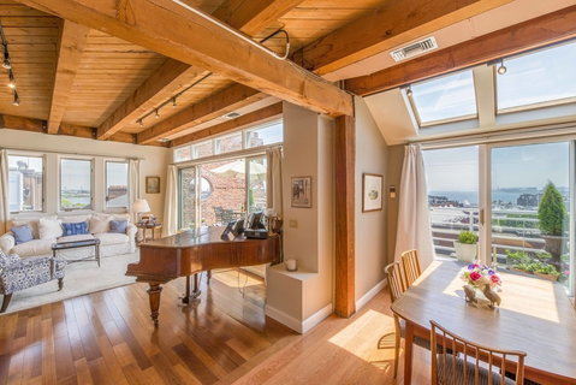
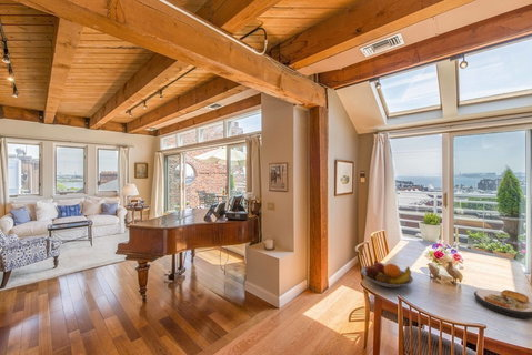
+ fruit bowl [360,260,414,288]
+ plate [473,288,532,320]
